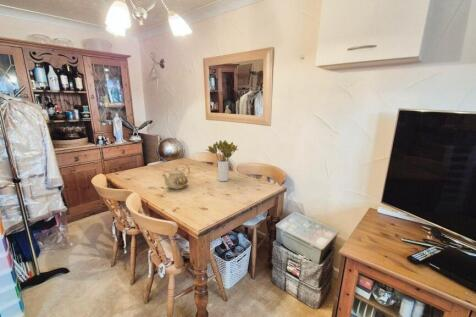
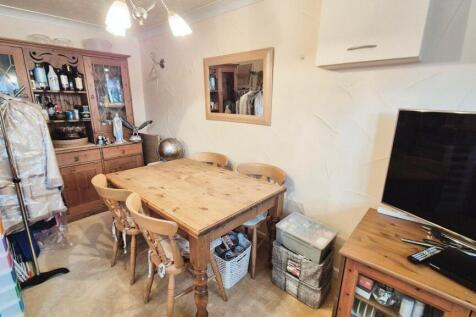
- flower bouquet [205,139,239,182]
- teapot [161,165,191,190]
